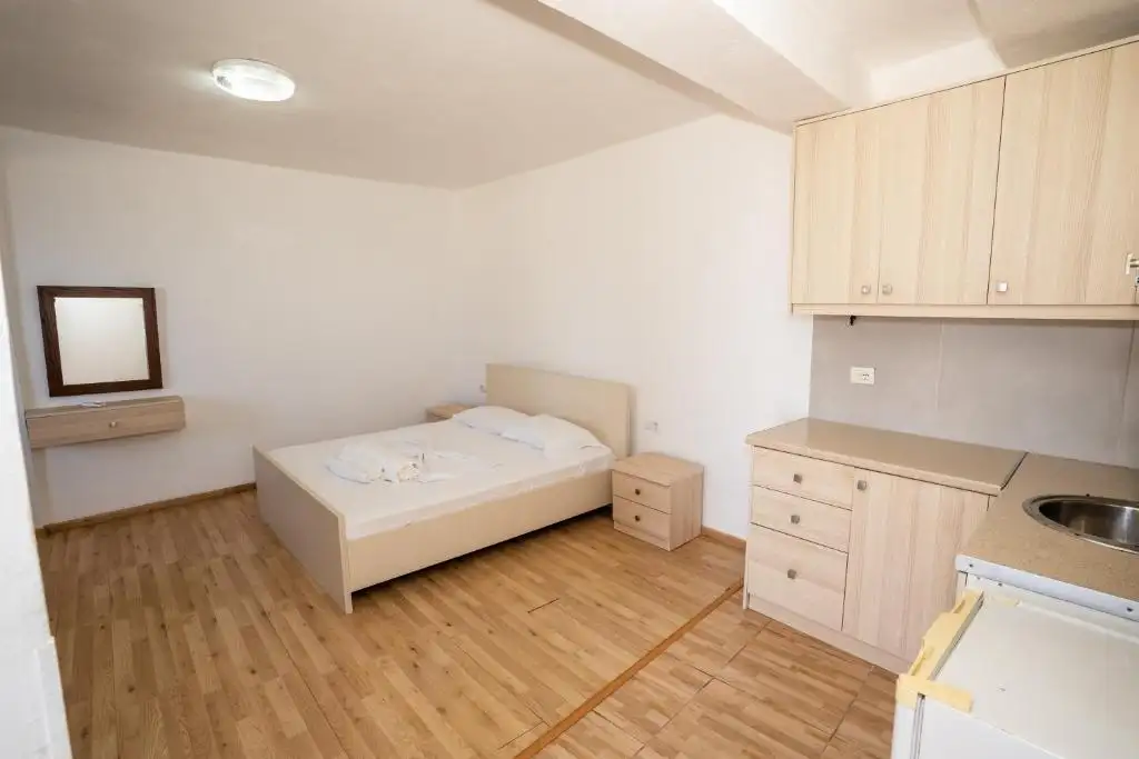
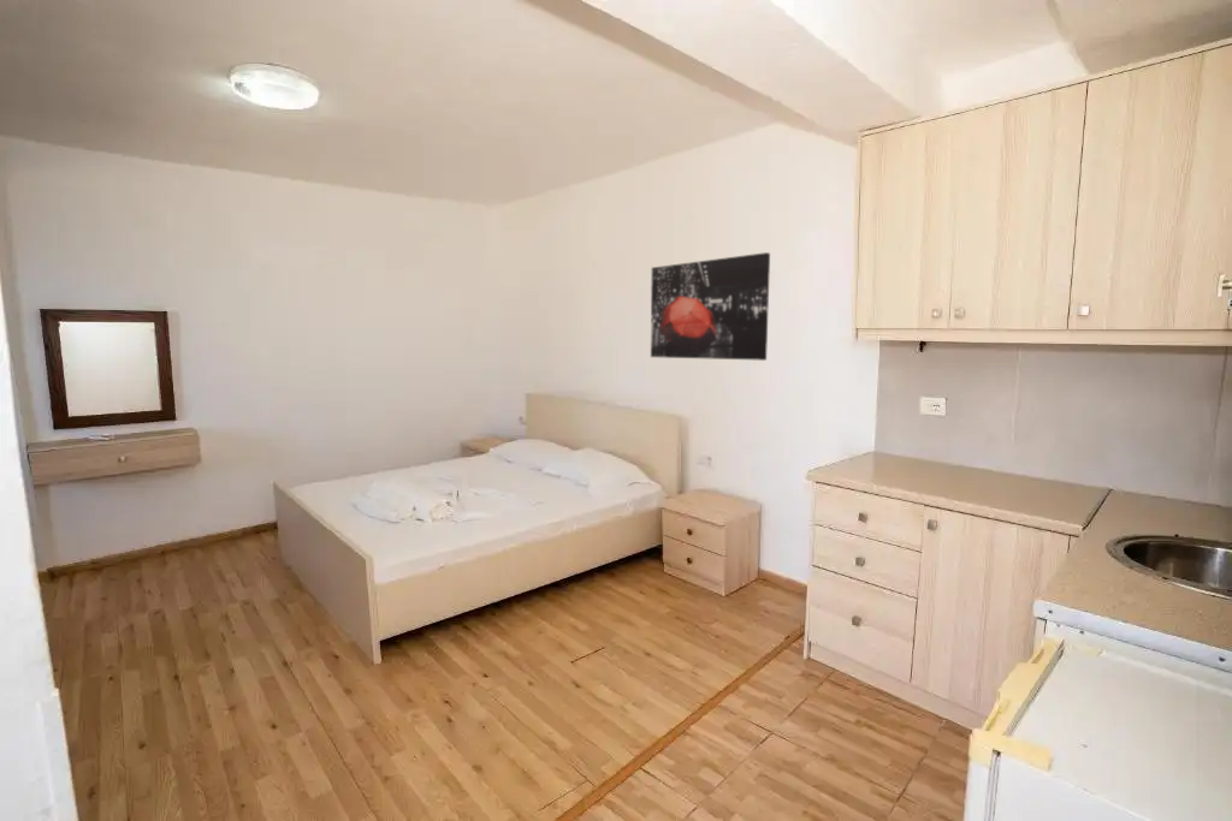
+ wall art [650,251,771,362]
